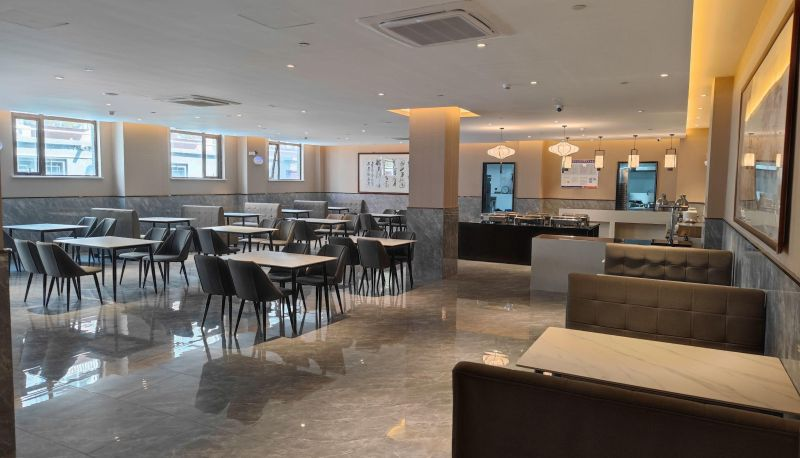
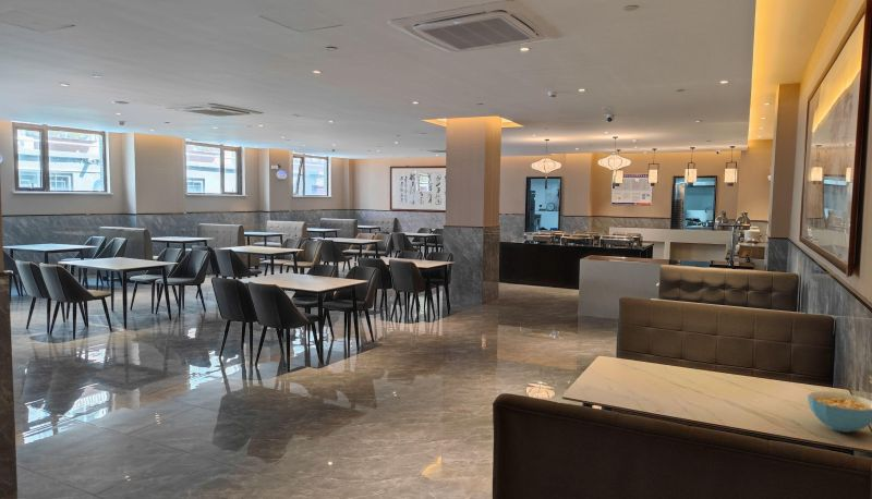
+ cereal bowl [807,390,872,434]
